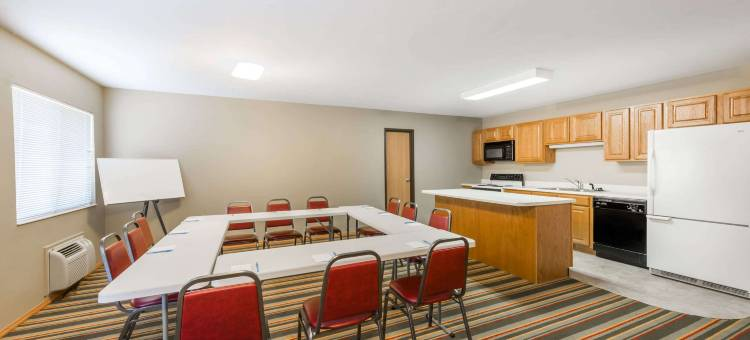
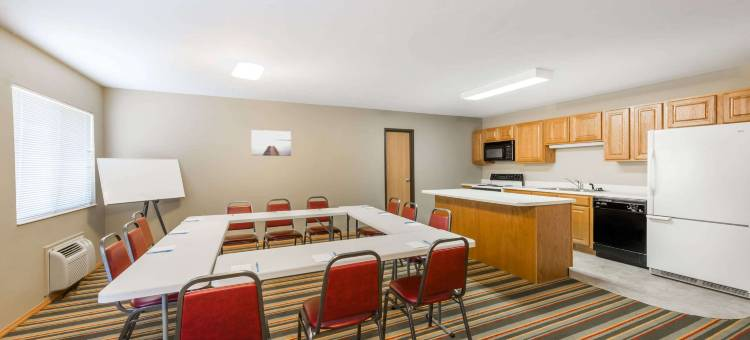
+ wall art [250,129,292,157]
